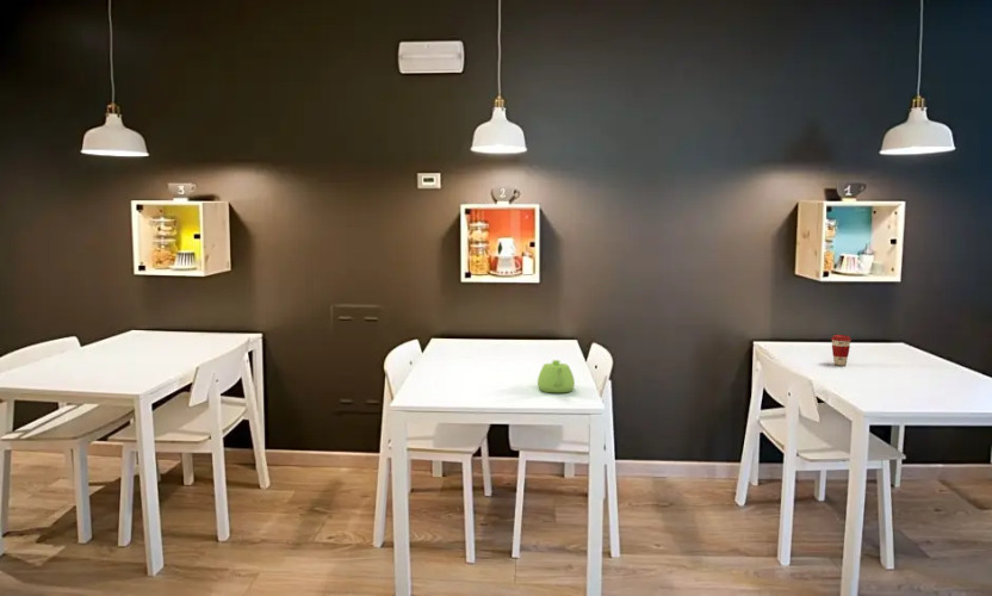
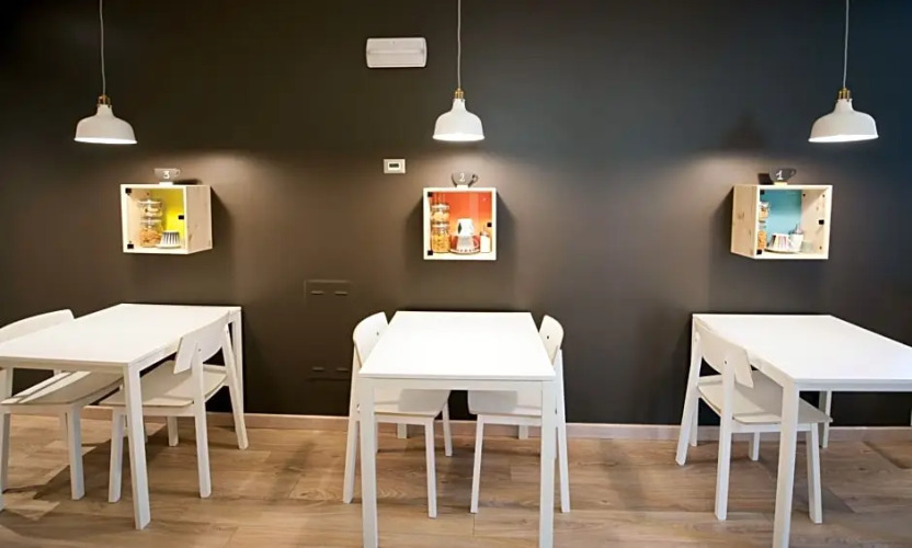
- coffee cup [830,334,852,367]
- teapot [537,359,576,393]
